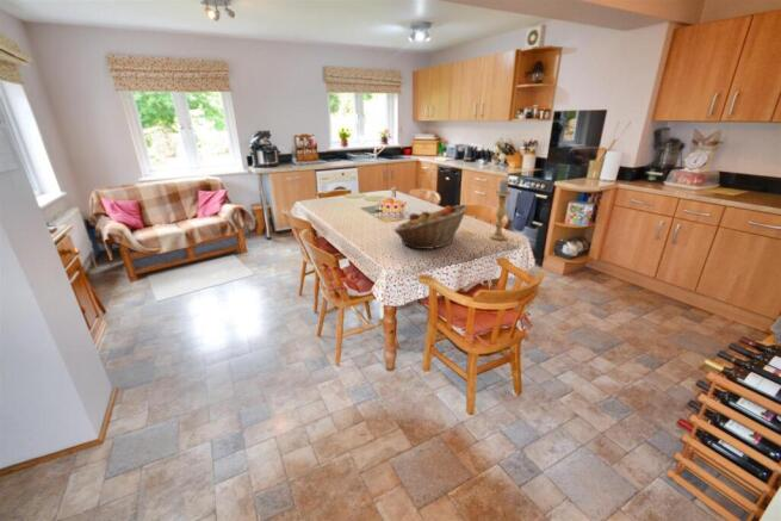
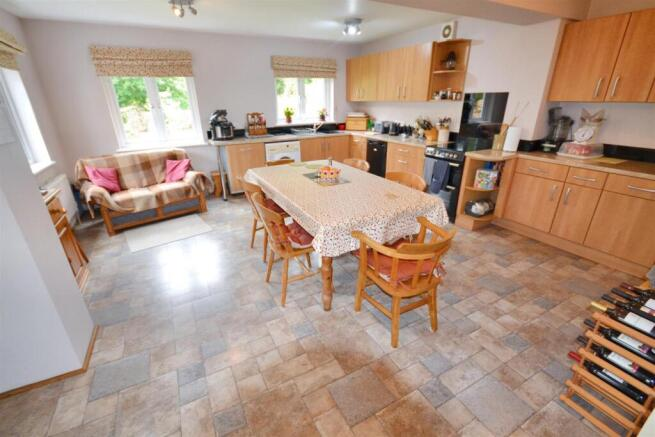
- candle holder [489,178,512,241]
- fruit basket [392,204,470,250]
